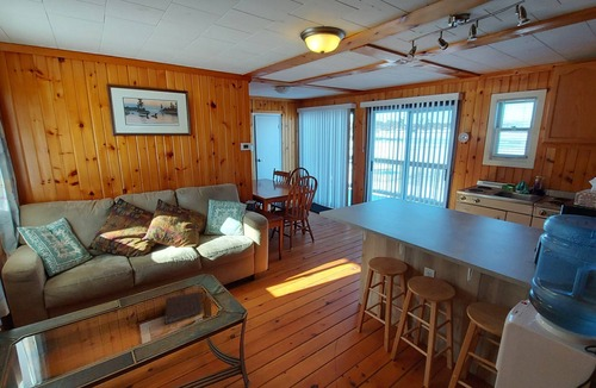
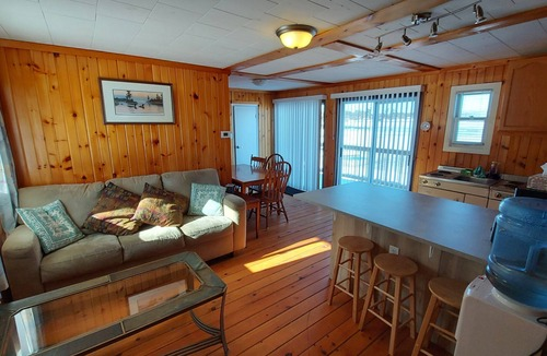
- notebook [163,290,204,325]
